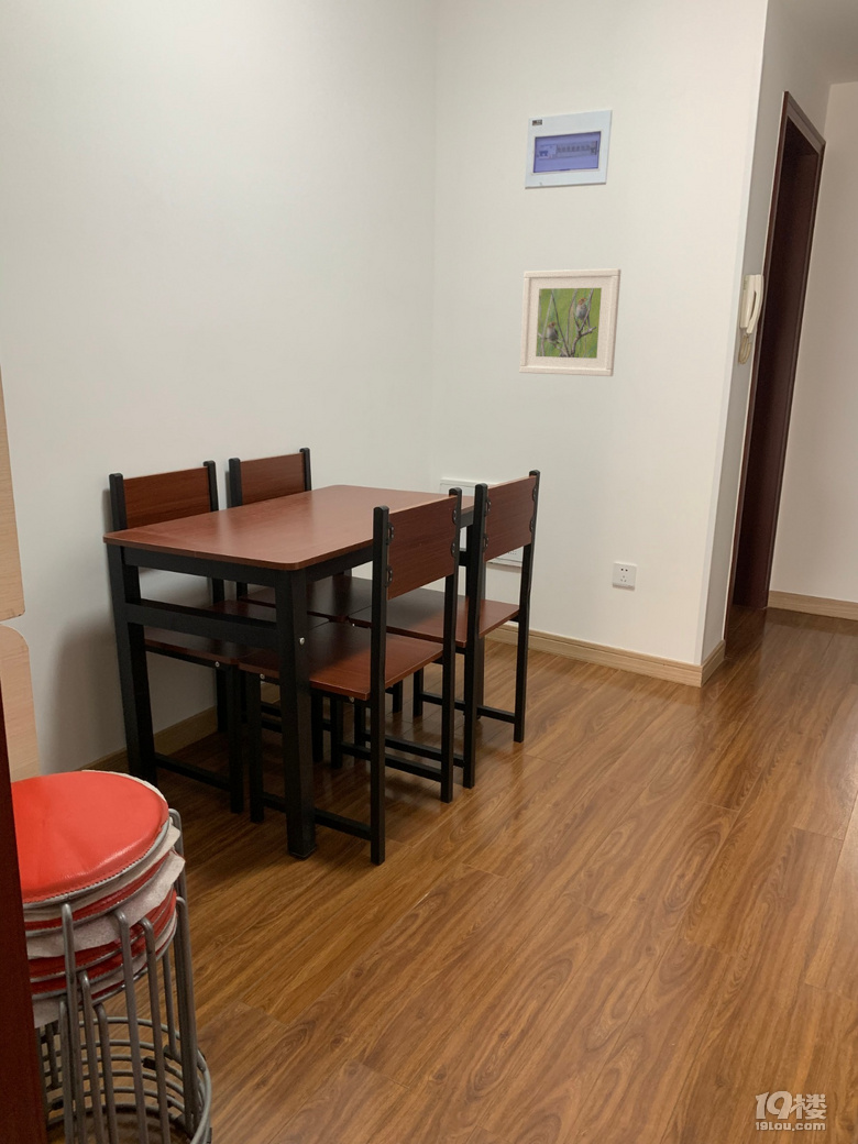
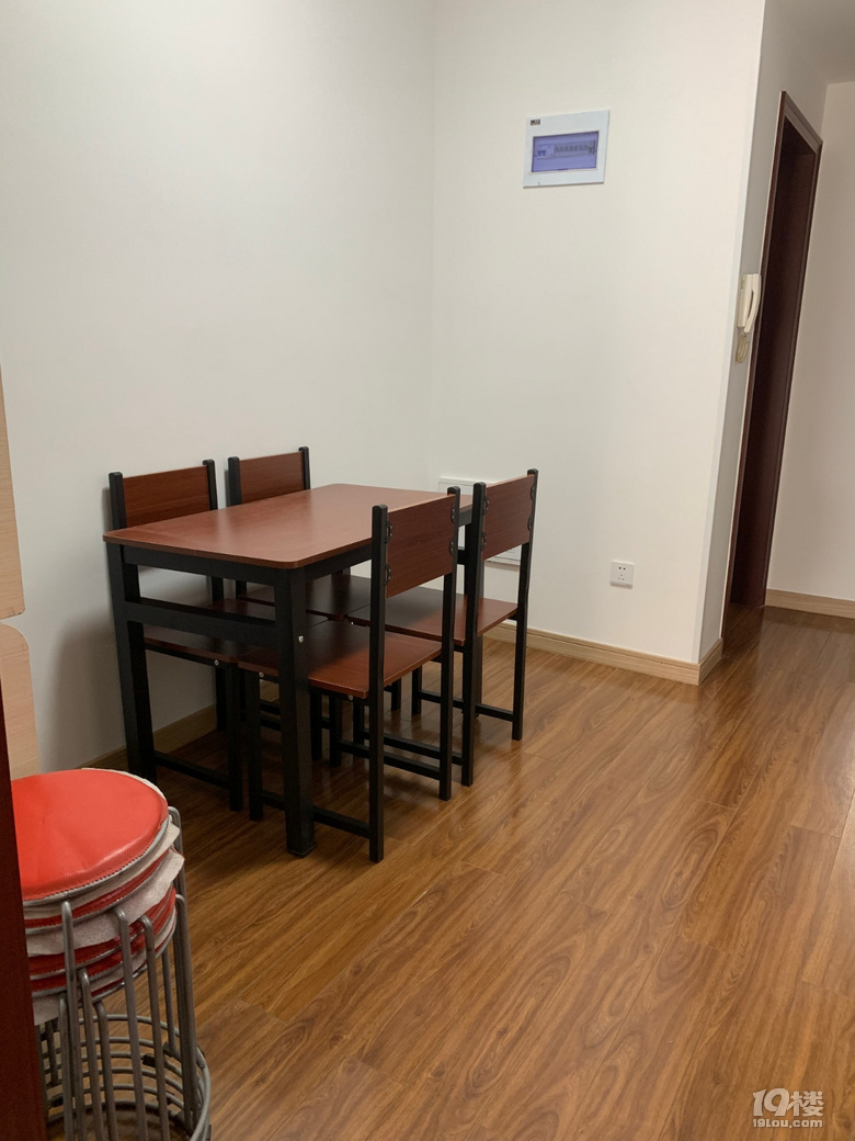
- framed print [519,267,622,377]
